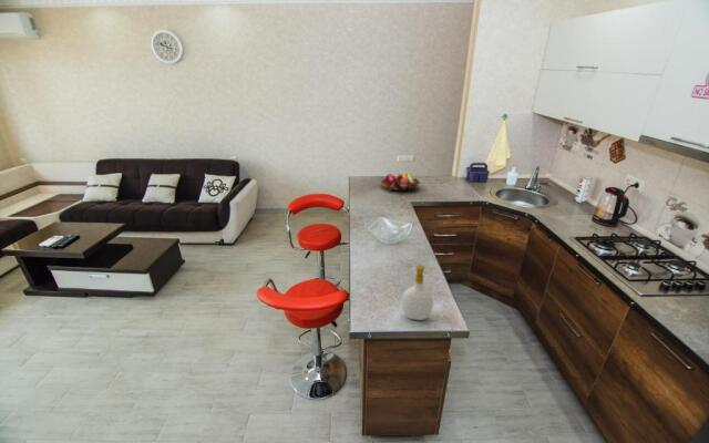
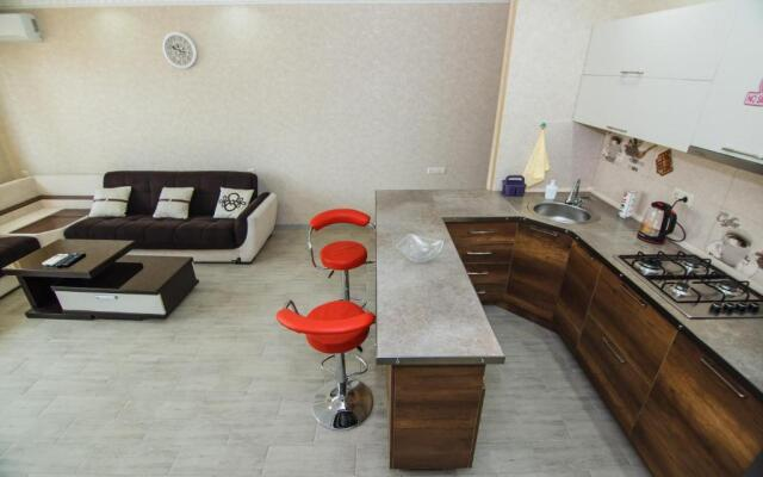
- soap bottle [400,264,434,321]
- fruit basket [379,171,421,193]
